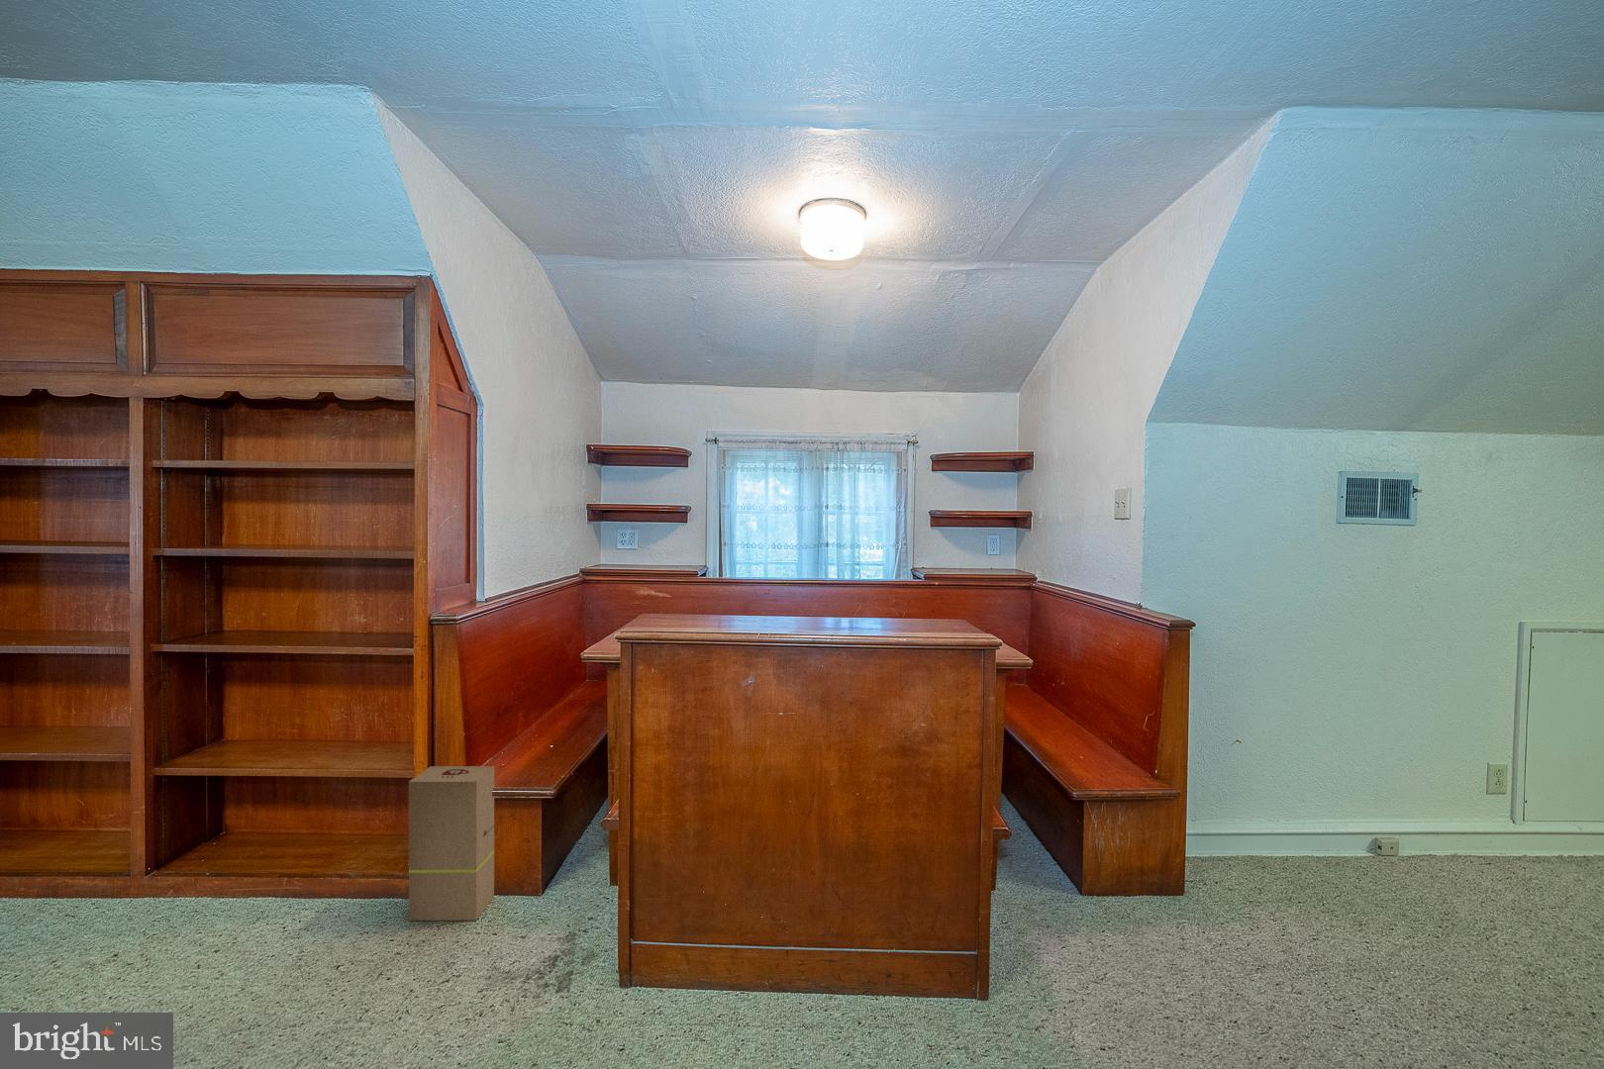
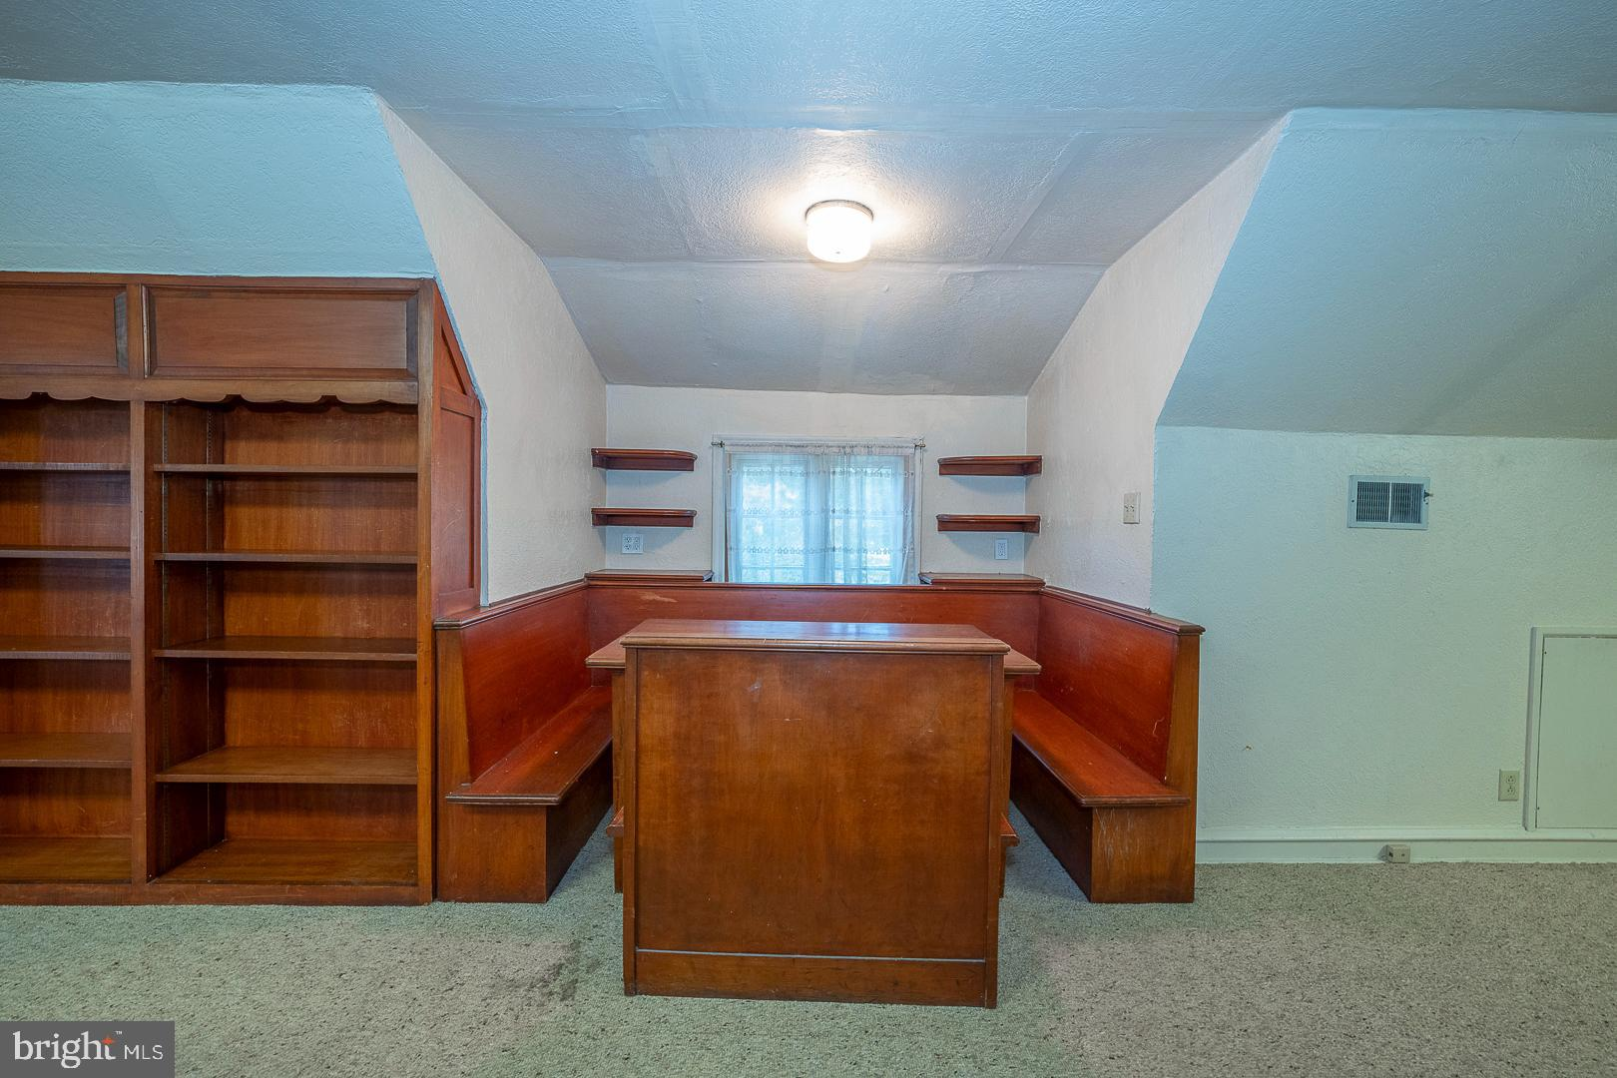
- cardboard box [408,765,495,921]
